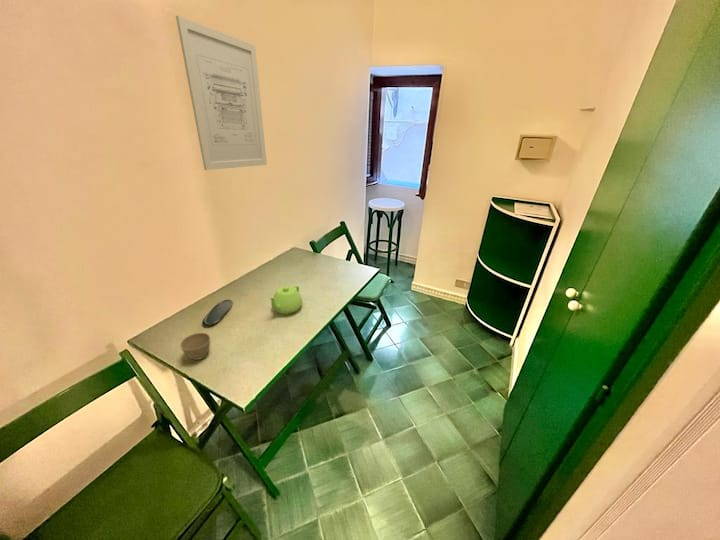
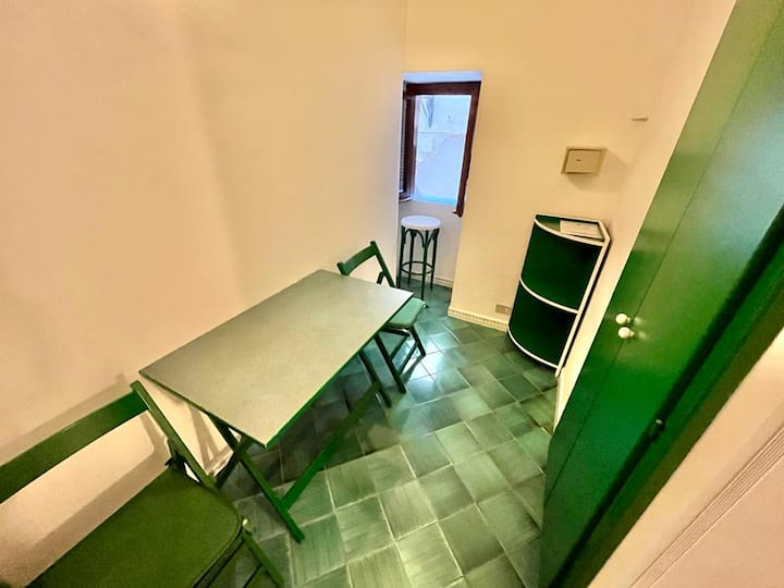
- oval tray [201,299,234,326]
- flower pot [179,332,211,361]
- teapot [268,284,303,315]
- wall art [175,15,268,171]
